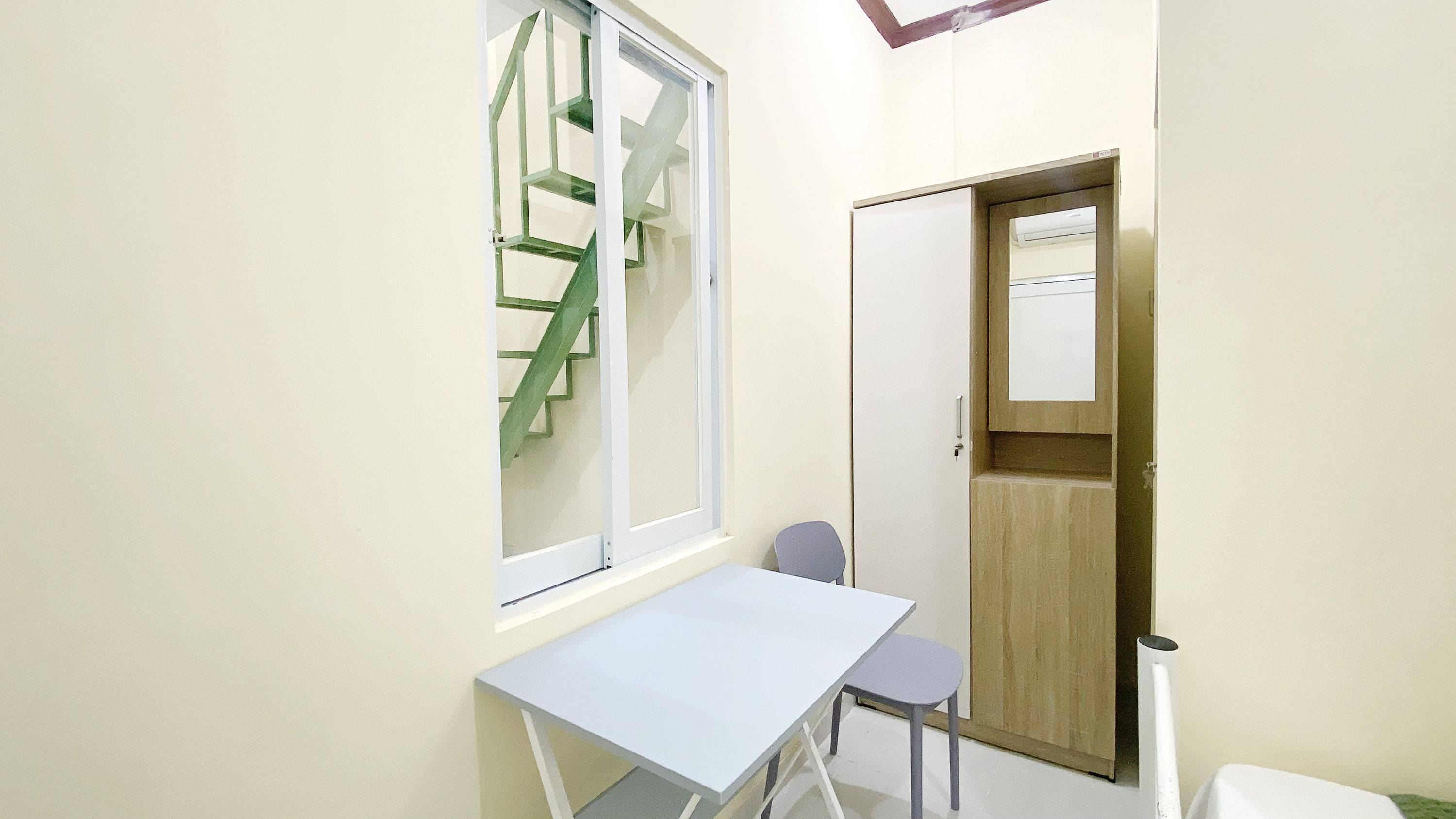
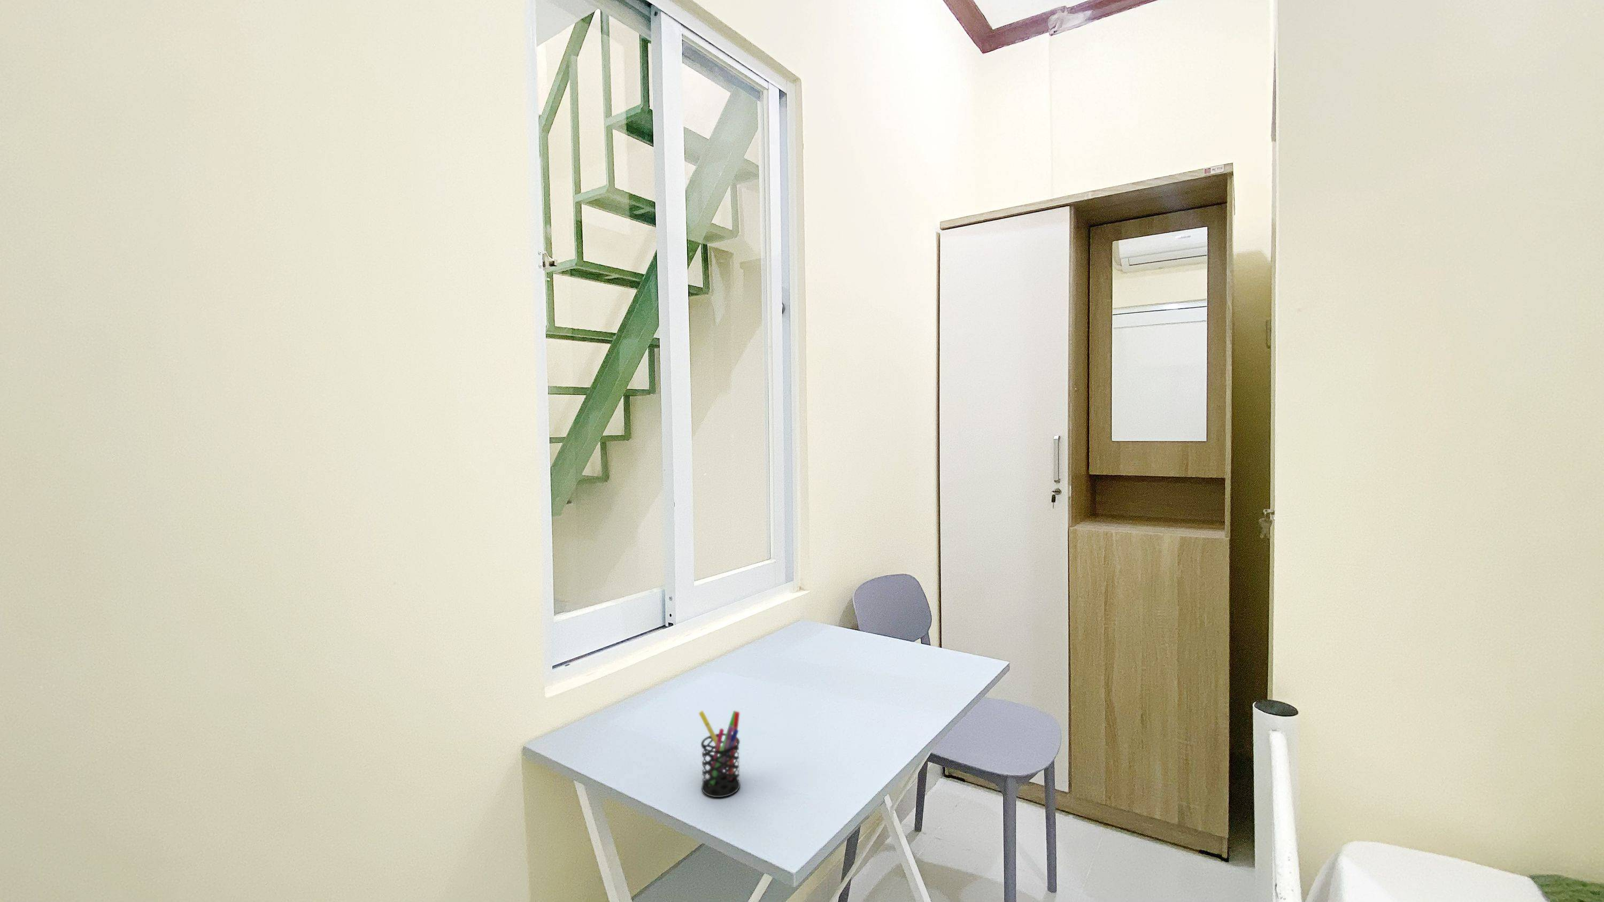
+ pen holder [698,710,740,797]
